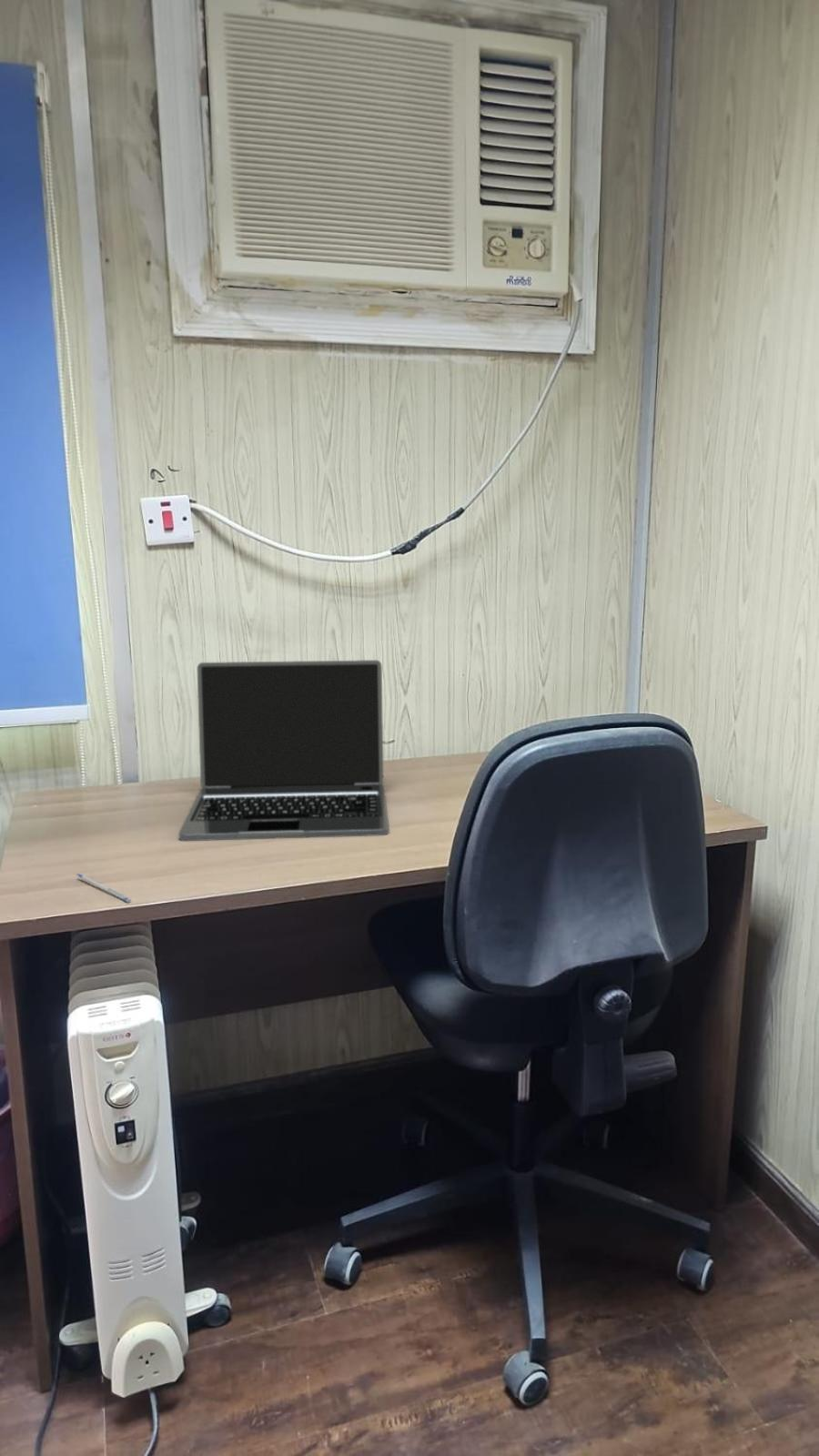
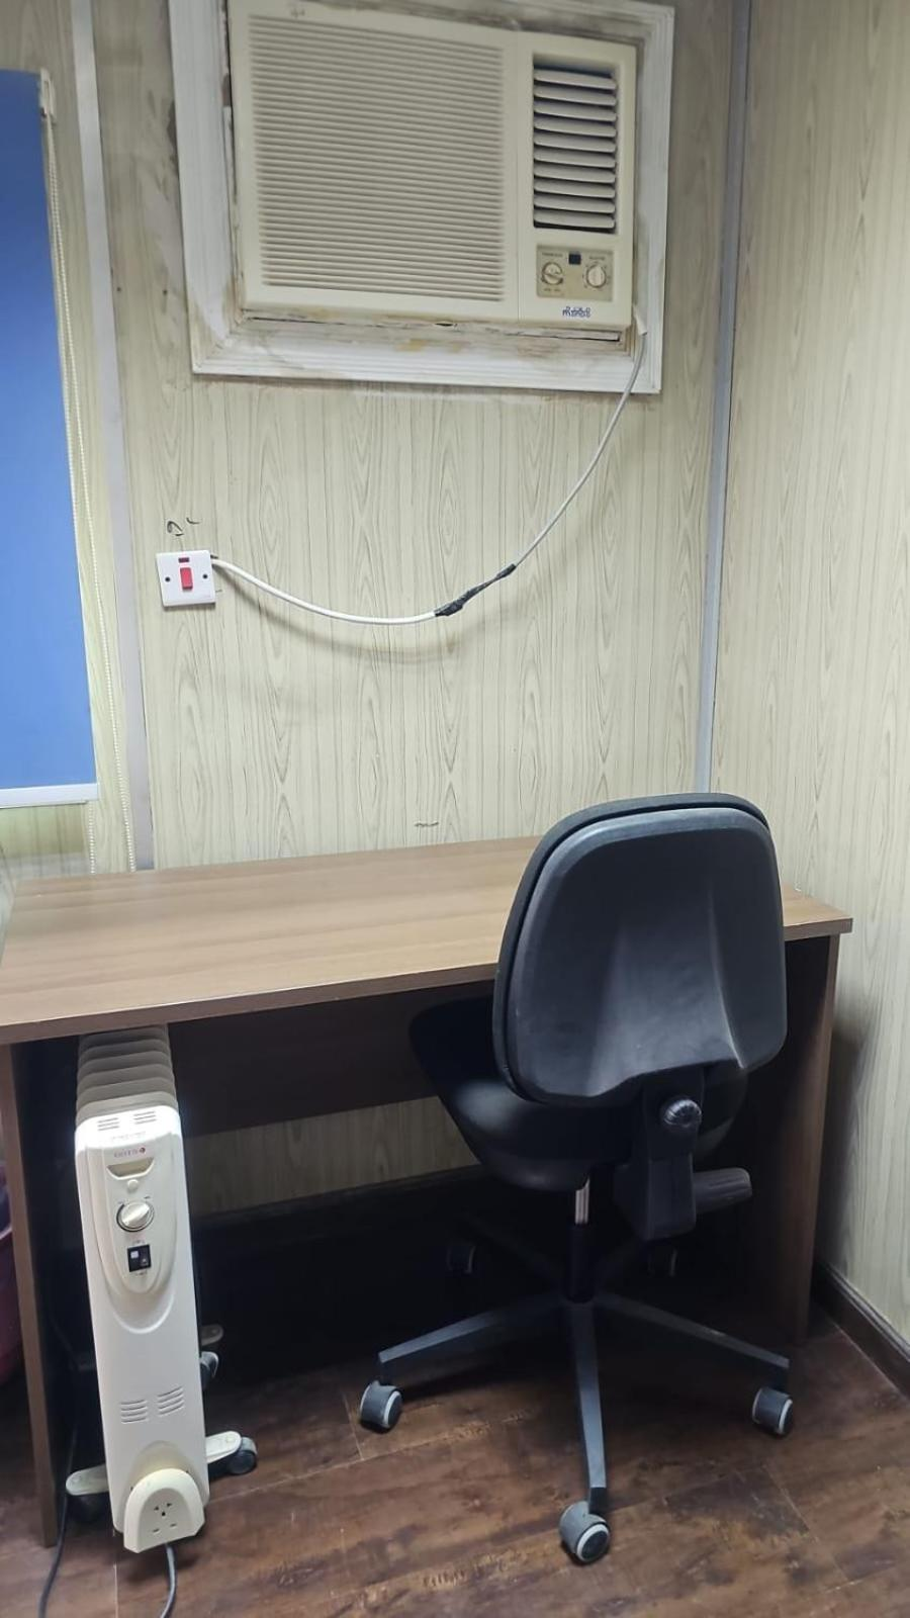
- laptop [177,659,389,842]
- pen [76,873,132,904]
